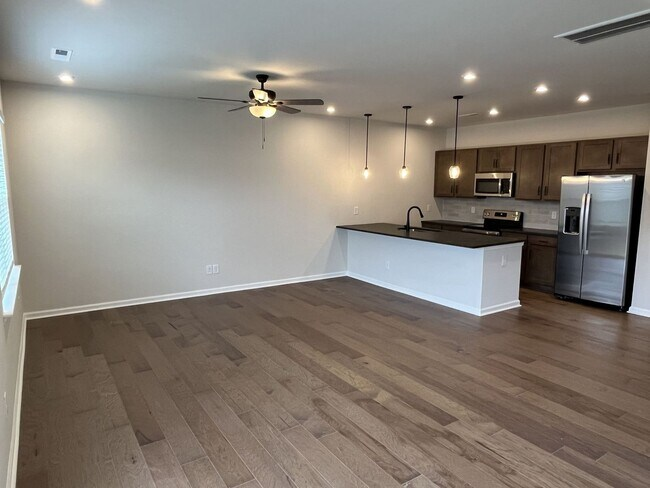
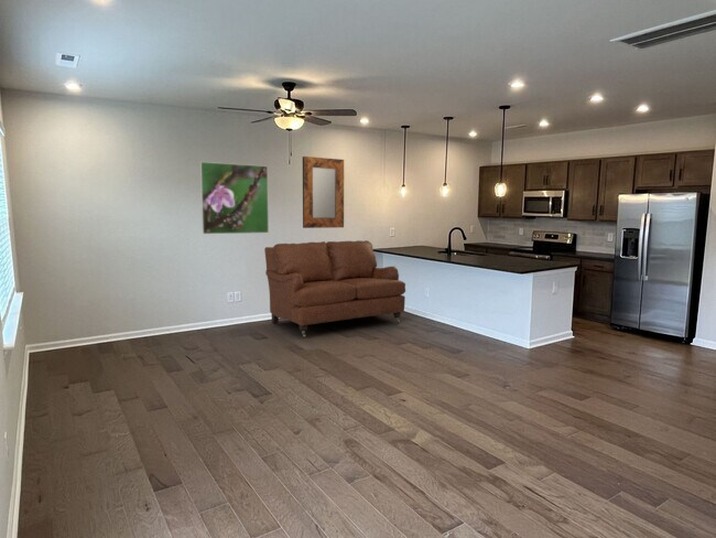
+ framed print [199,161,270,235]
+ home mirror [302,155,345,229]
+ sofa [263,239,406,337]
